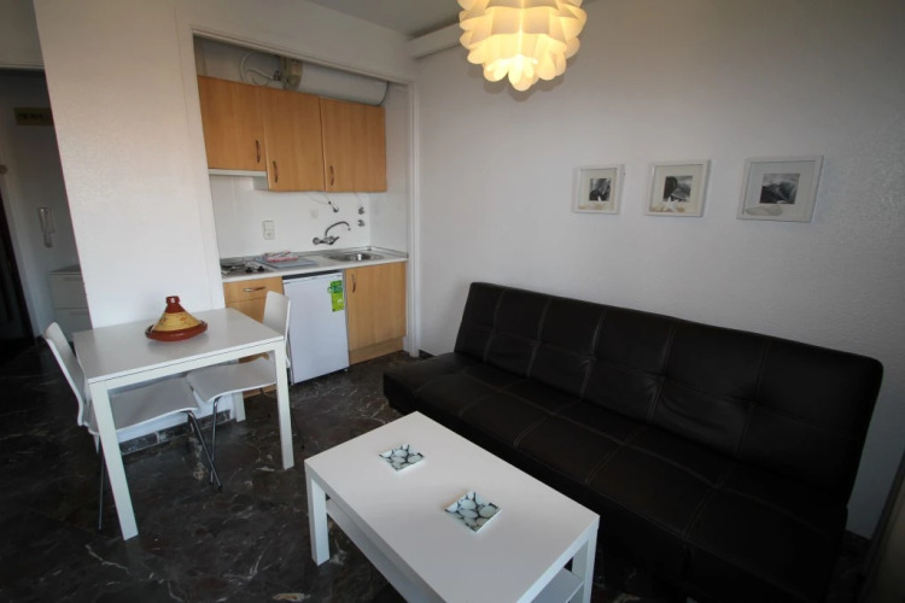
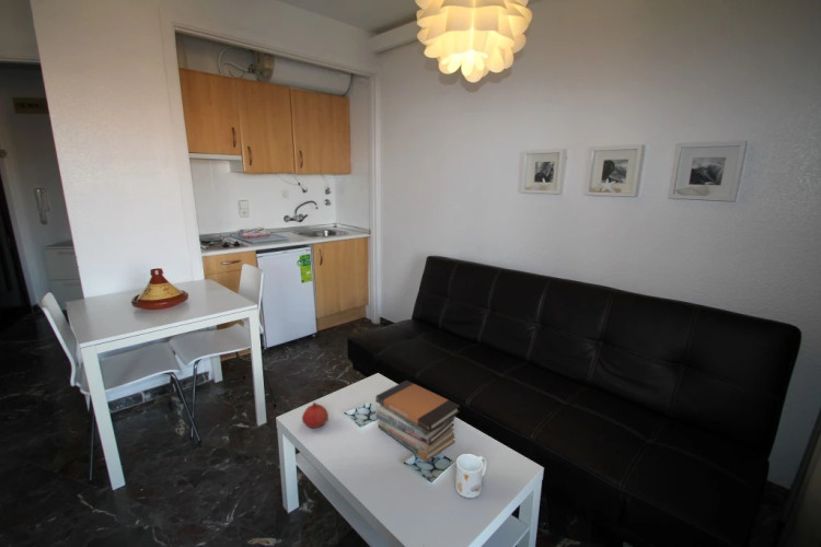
+ book stack [374,380,461,463]
+ fruit [301,400,329,429]
+ mug [454,453,488,499]
